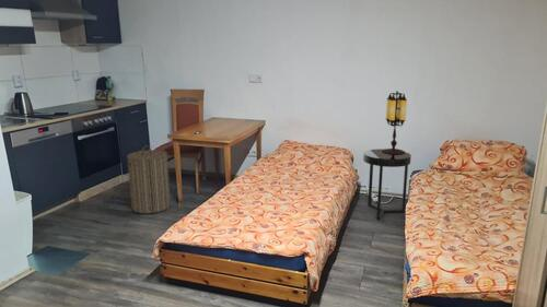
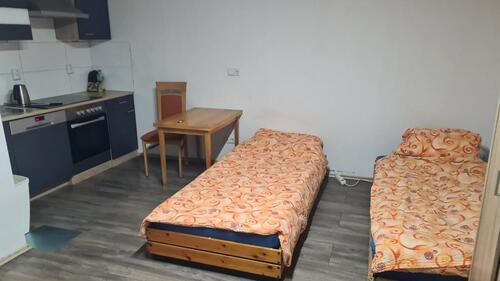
- side table [362,147,412,221]
- table lamp [382,90,408,154]
- laundry hamper [126,144,172,214]
